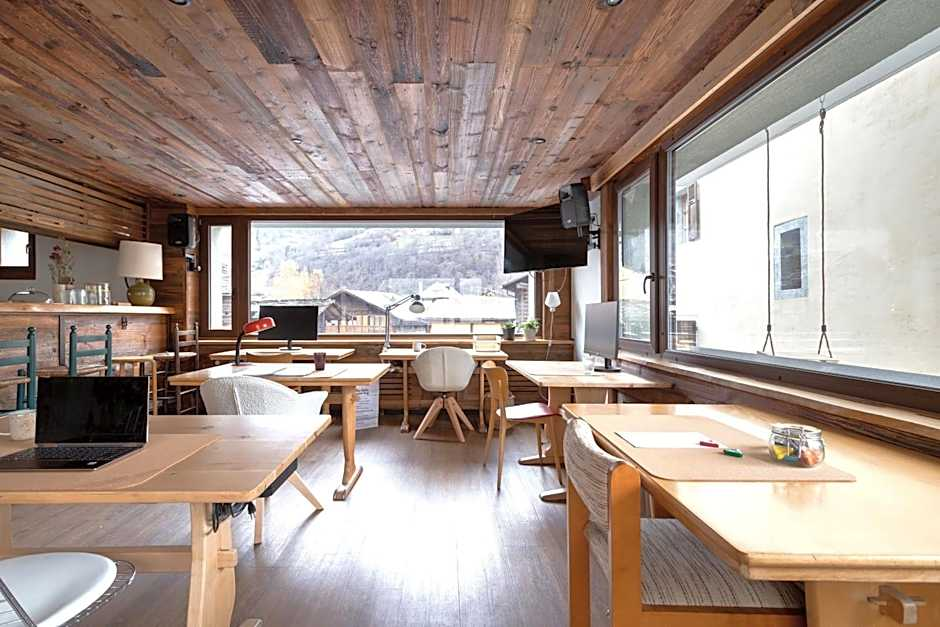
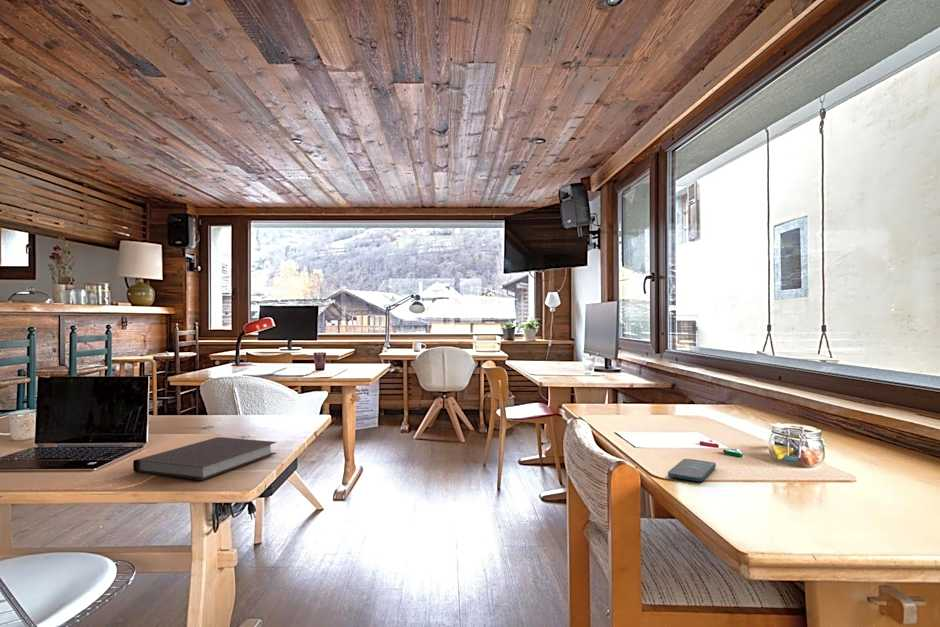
+ smartphone [667,458,717,482]
+ notebook [132,436,277,481]
